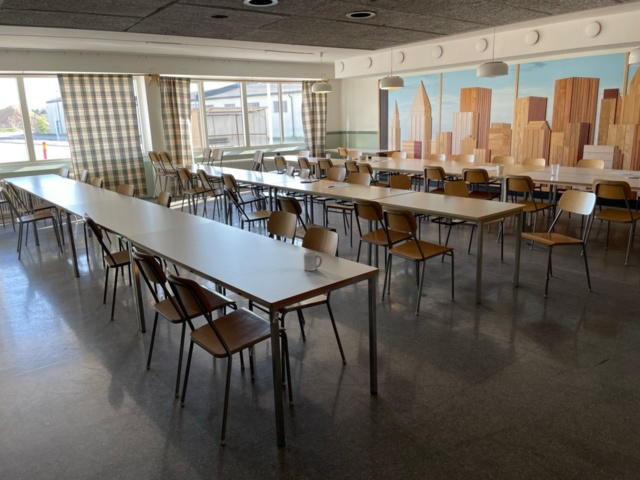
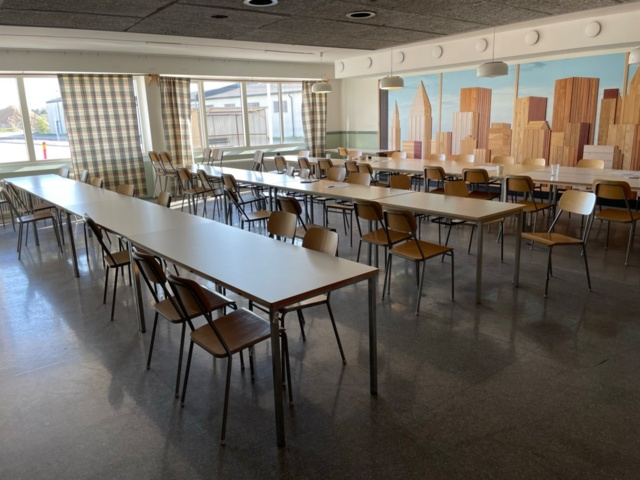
- cup [303,251,323,272]
